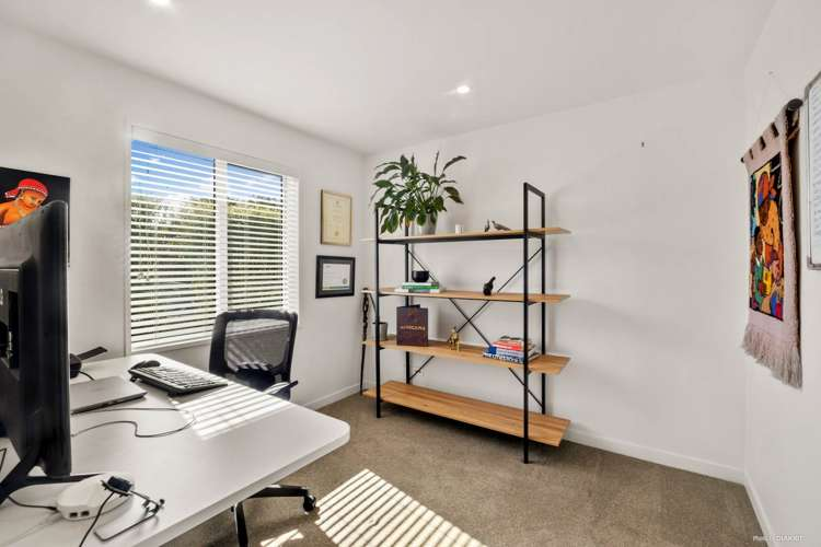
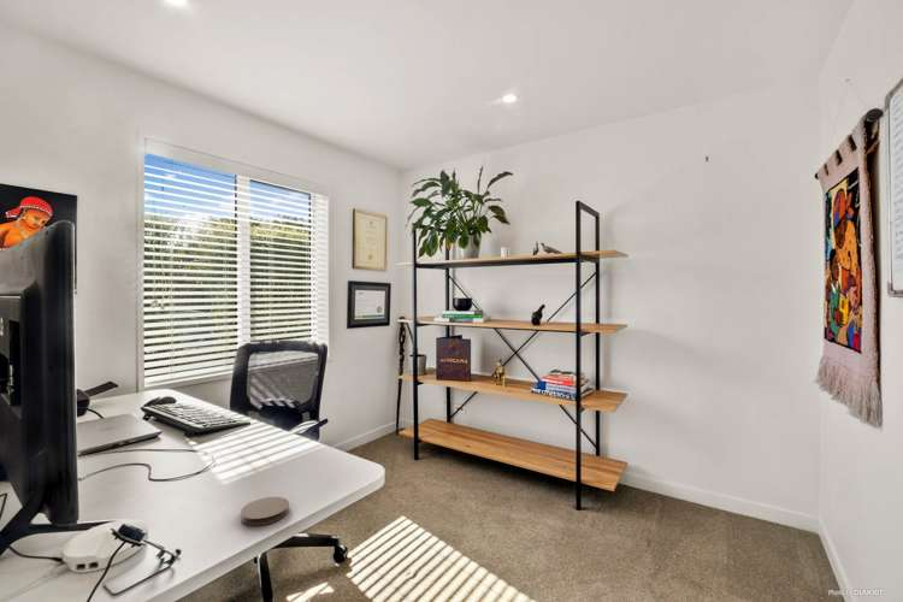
+ coaster [240,496,290,526]
